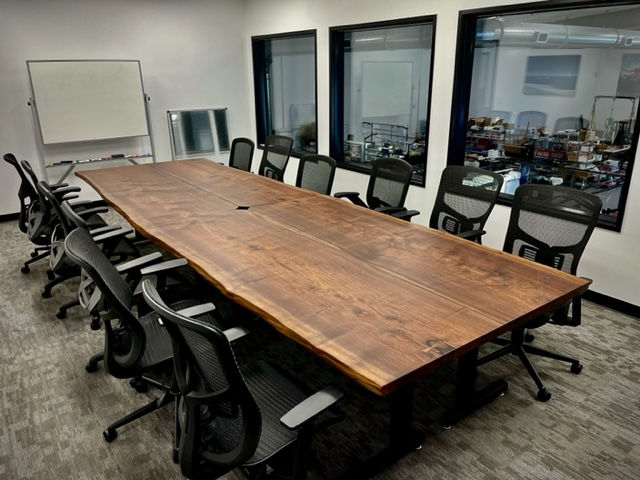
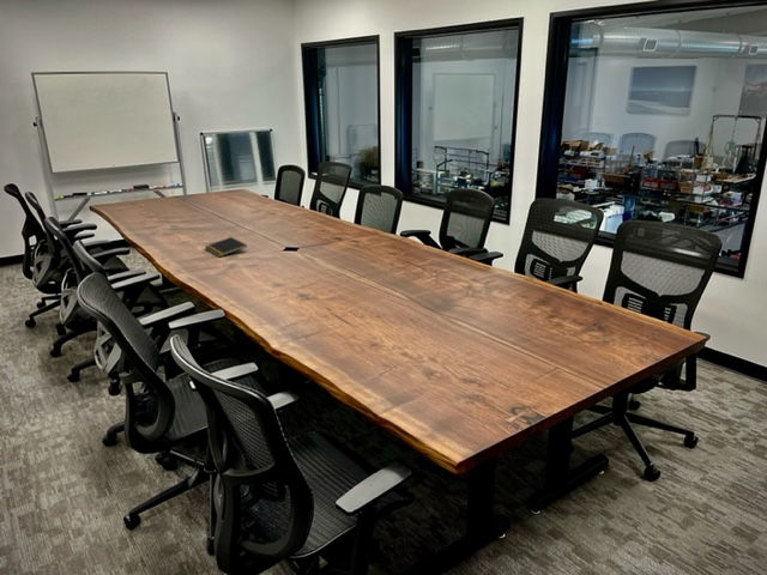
+ notepad [204,236,248,258]
